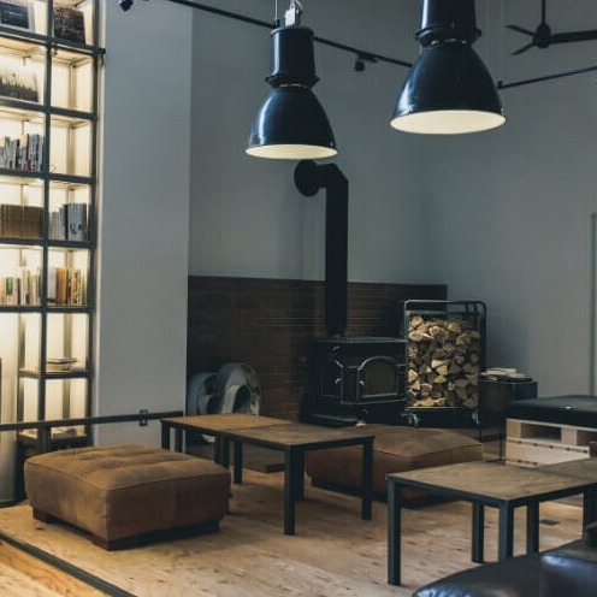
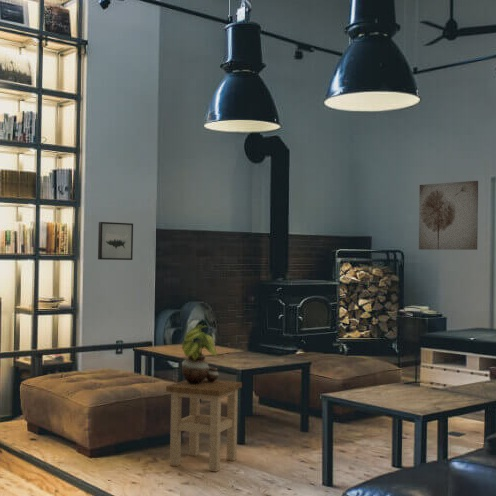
+ stool [165,378,243,473]
+ wall art [97,221,134,261]
+ wall art [418,180,479,251]
+ potted plant [181,324,220,384]
